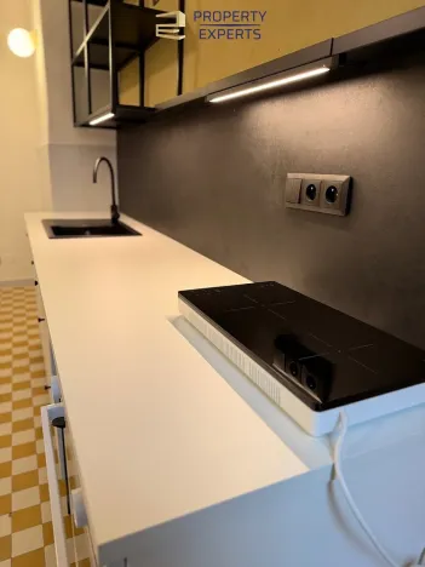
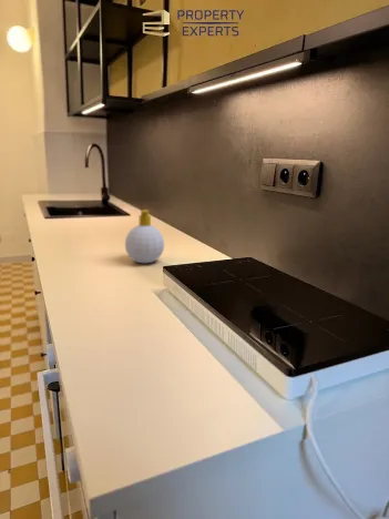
+ soap bottle [124,208,165,264]
